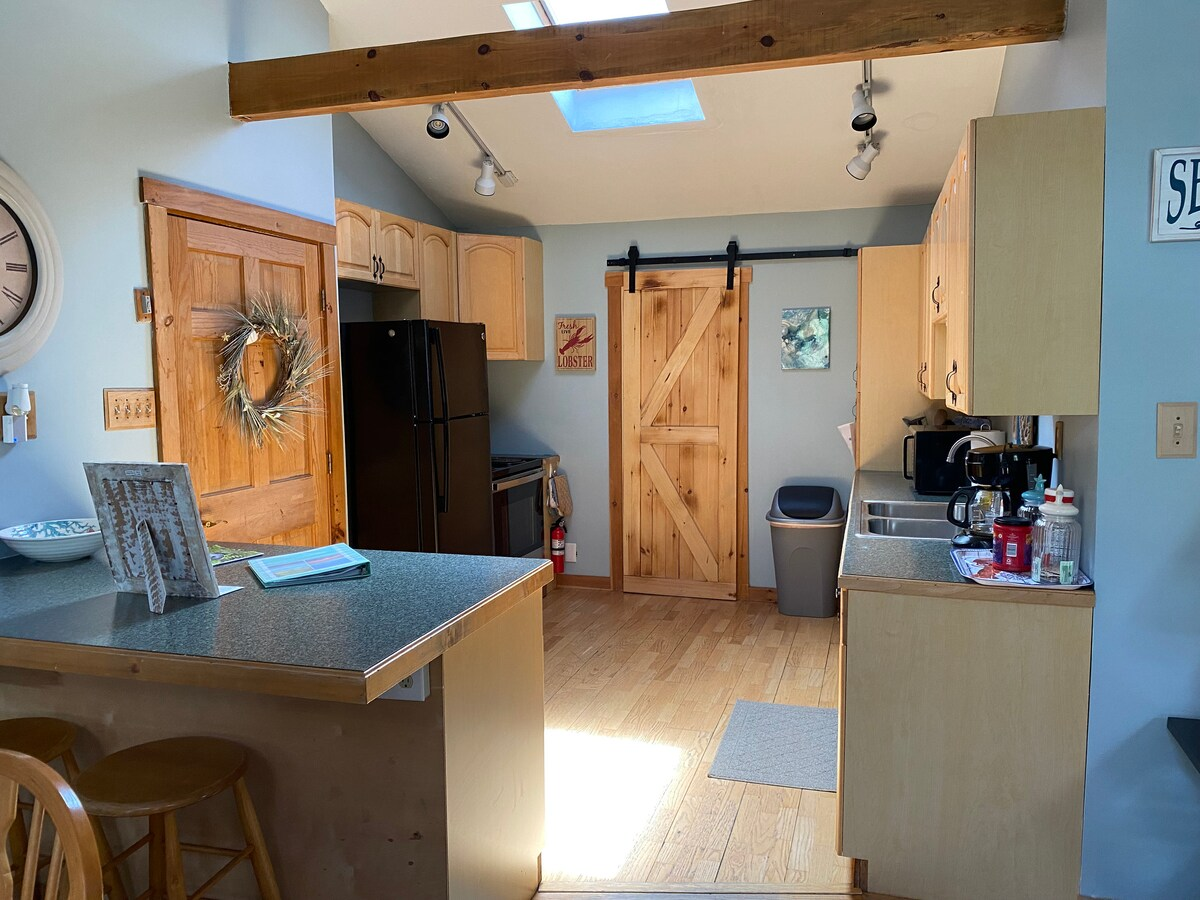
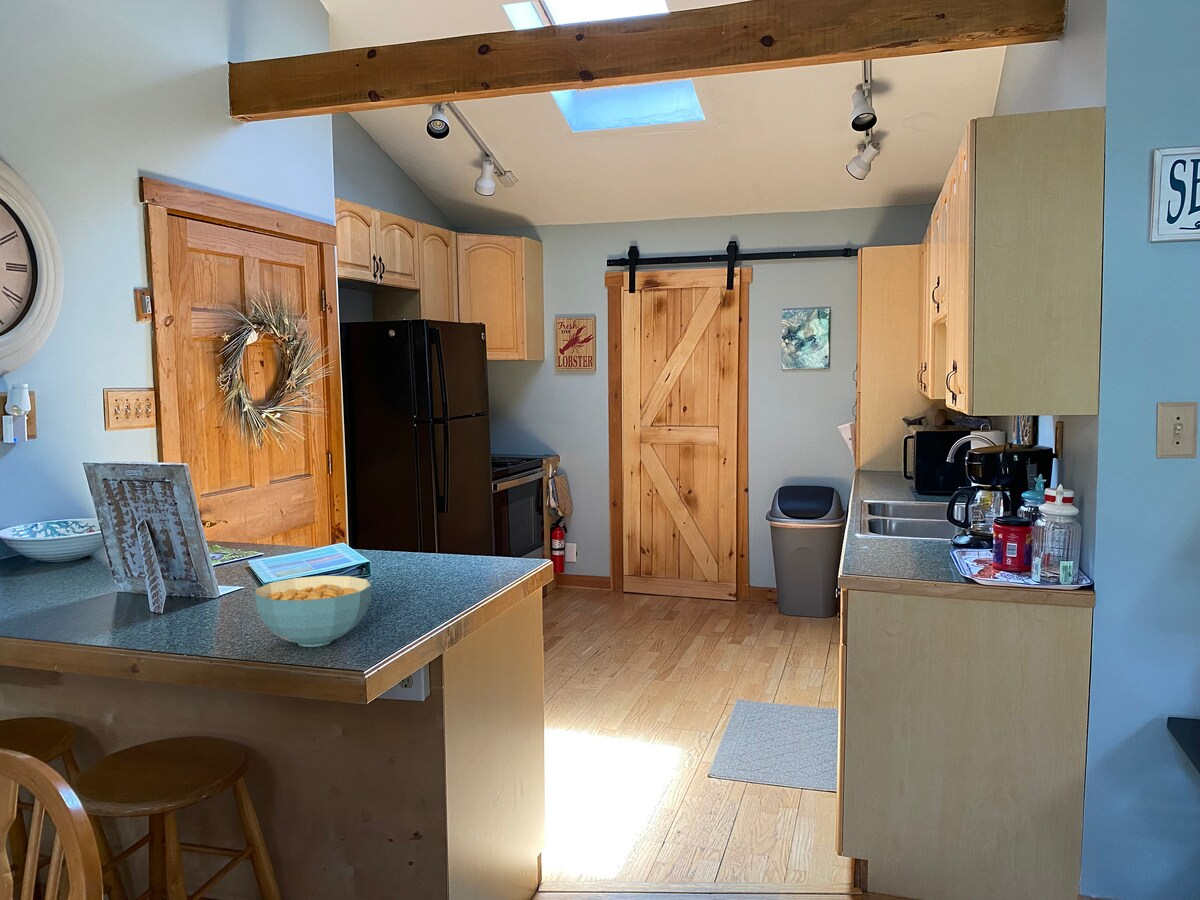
+ cereal bowl [253,575,373,648]
